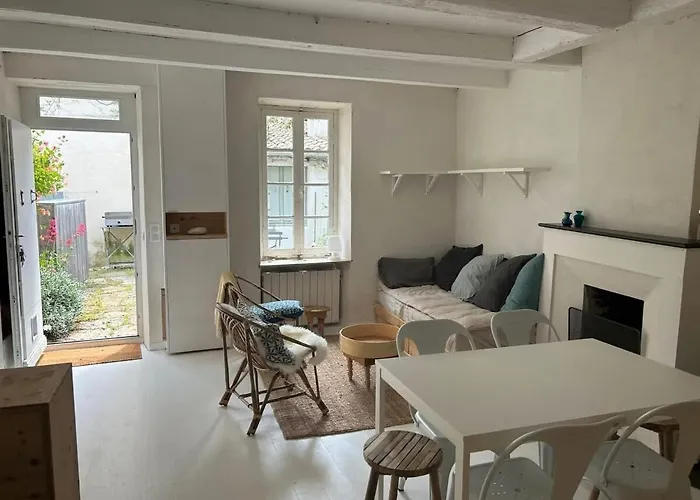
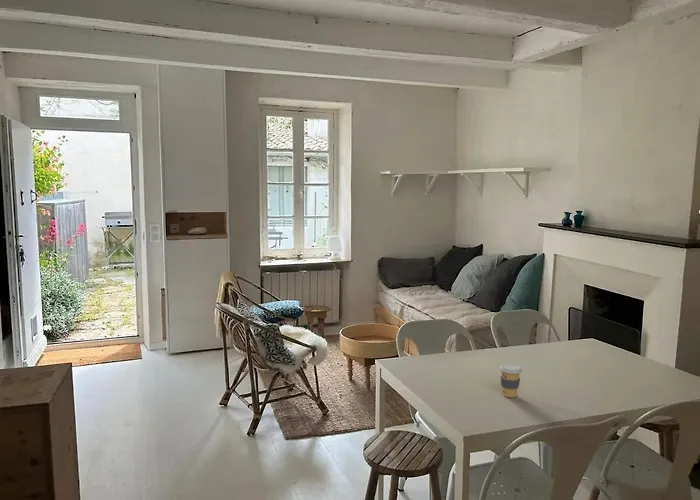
+ coffee cup [498,363,523,398]
